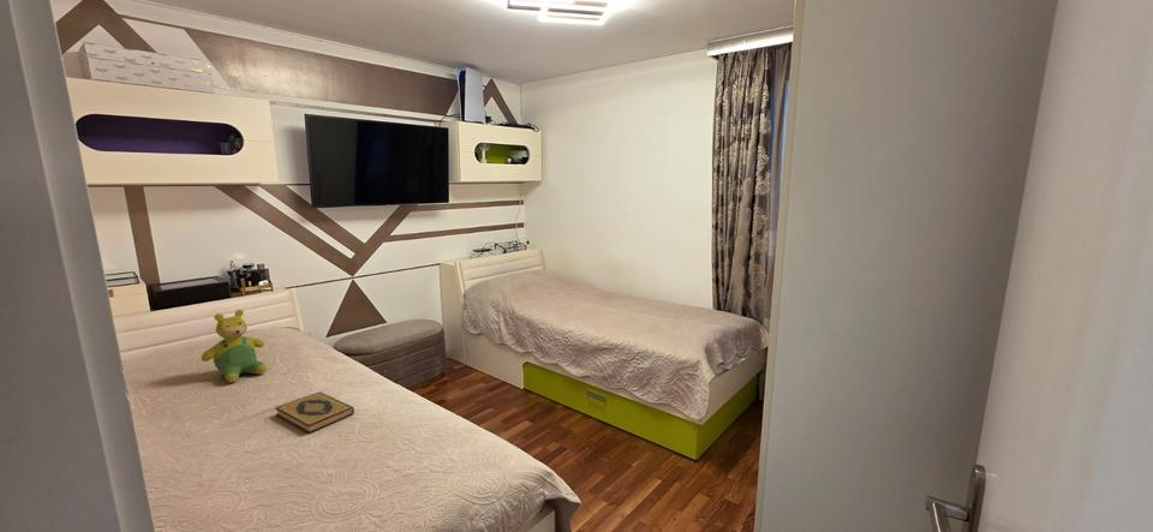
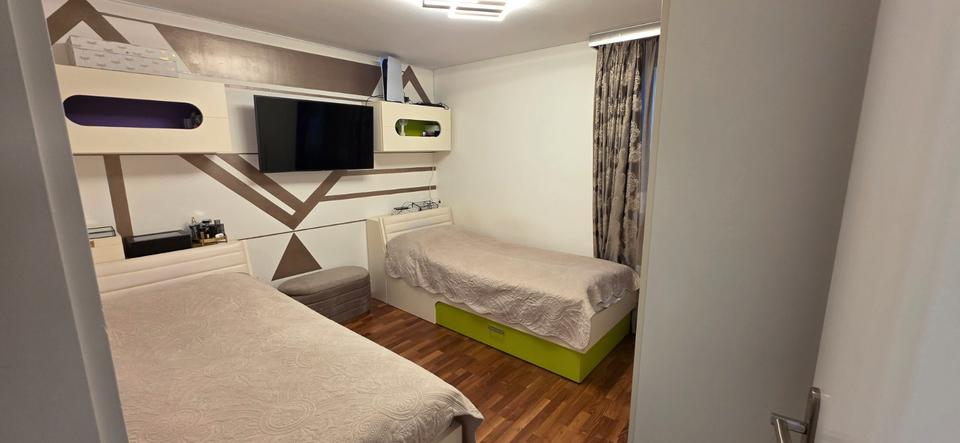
- teddy bear [201,309,268,384]
- hardback book [274,391,356,435]
